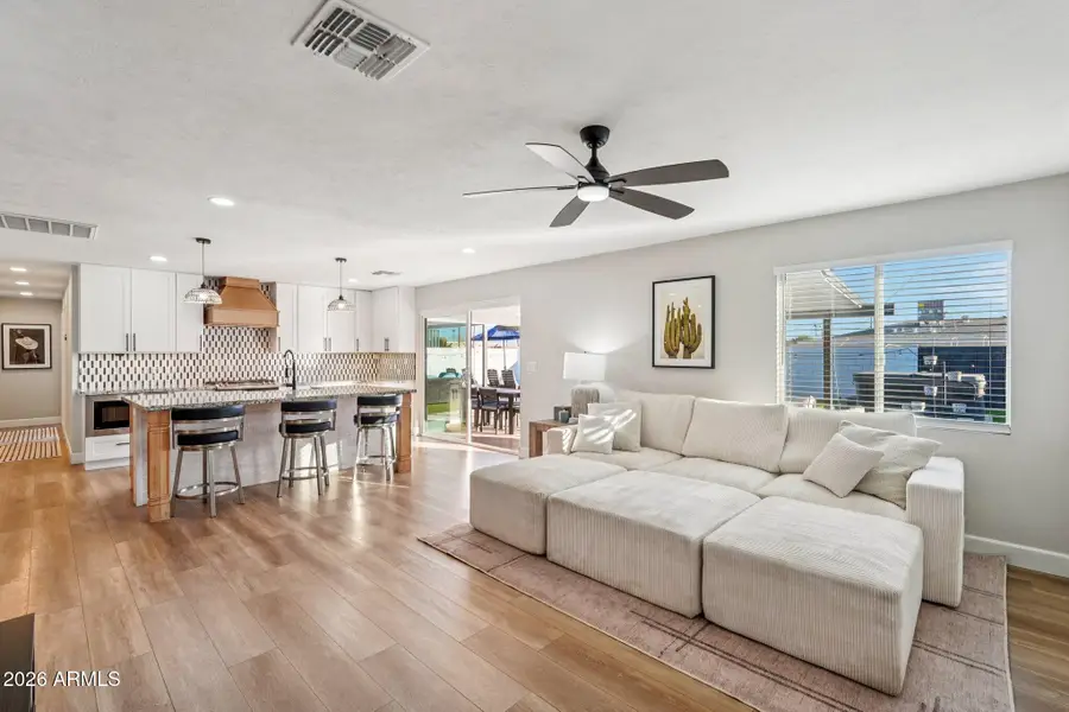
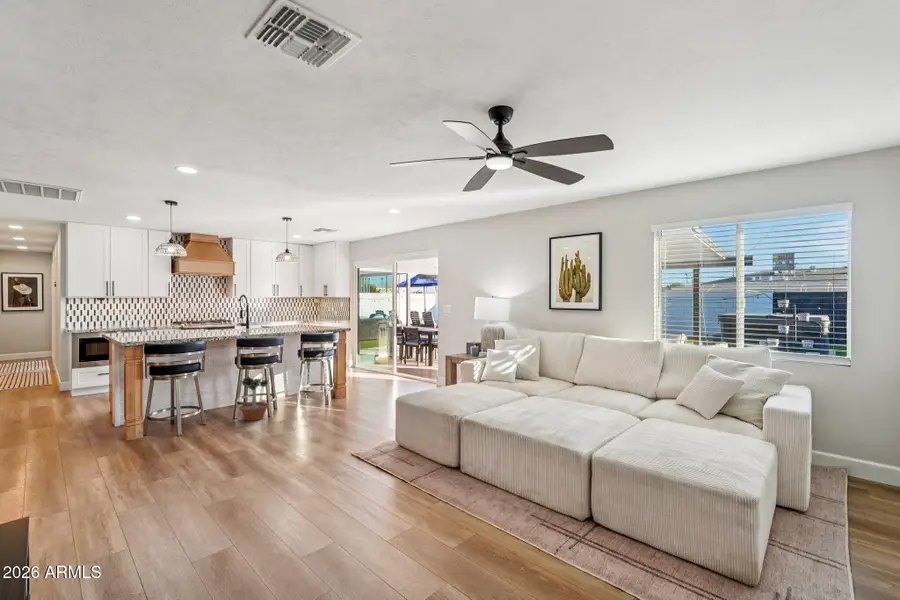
+ potted tree [238,372,270,422]
